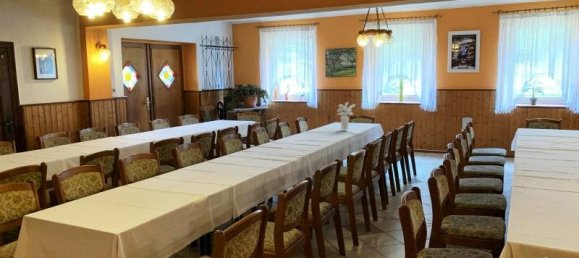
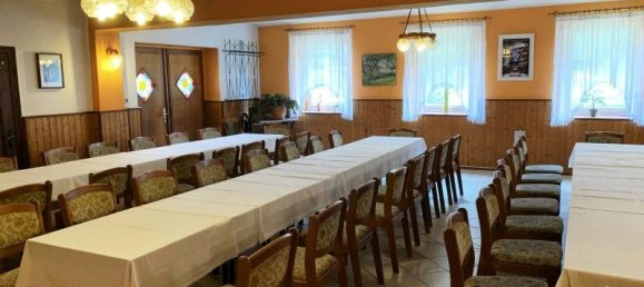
- flower arrangement [336,101,357,131]
